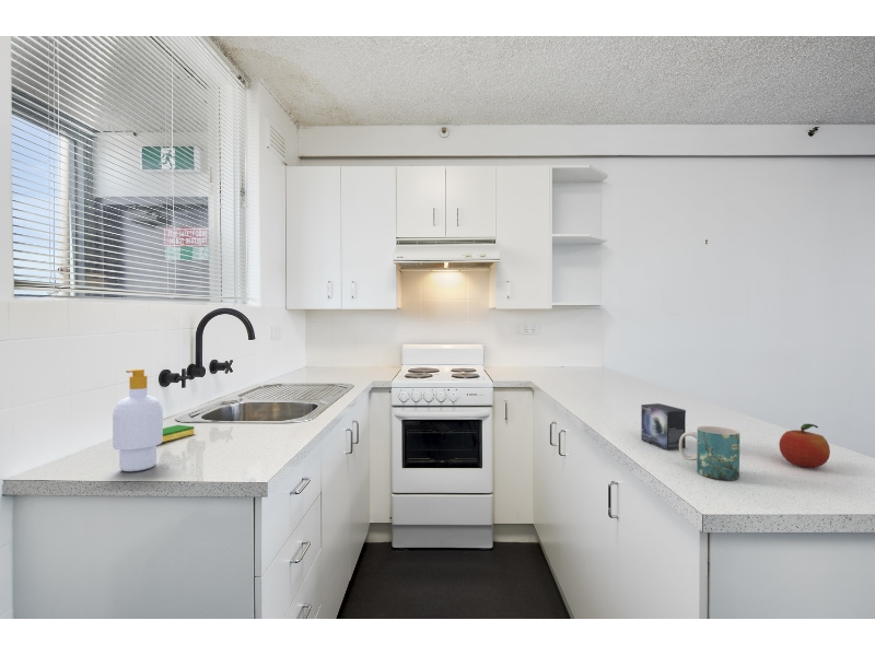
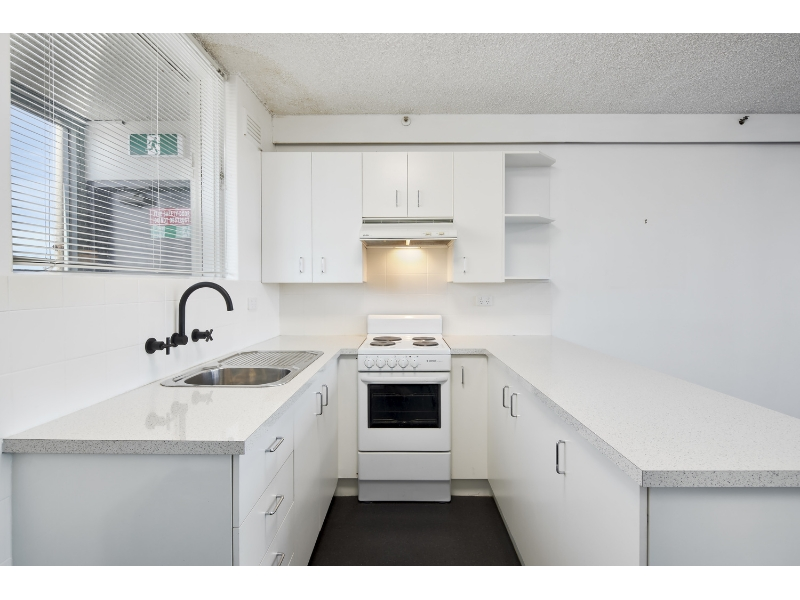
- soap bottle [112,368,164,472]
- mug [678,425,740,481]
- fruit [778,423,831,469]
- small box [640,402,687,450]
- dish sponge [162,424,195,444]
